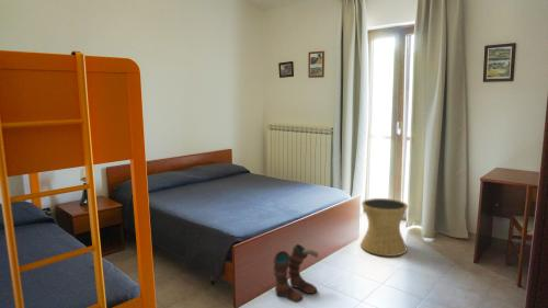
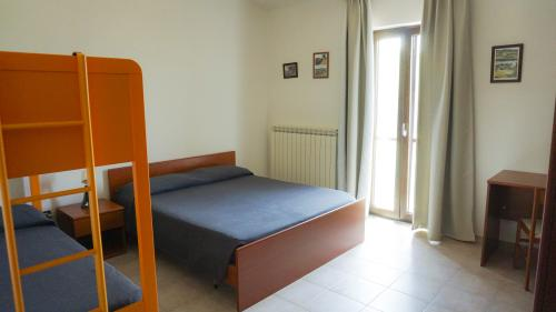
- boots [272,243,320,304]
- side table [359,197,409,258]
